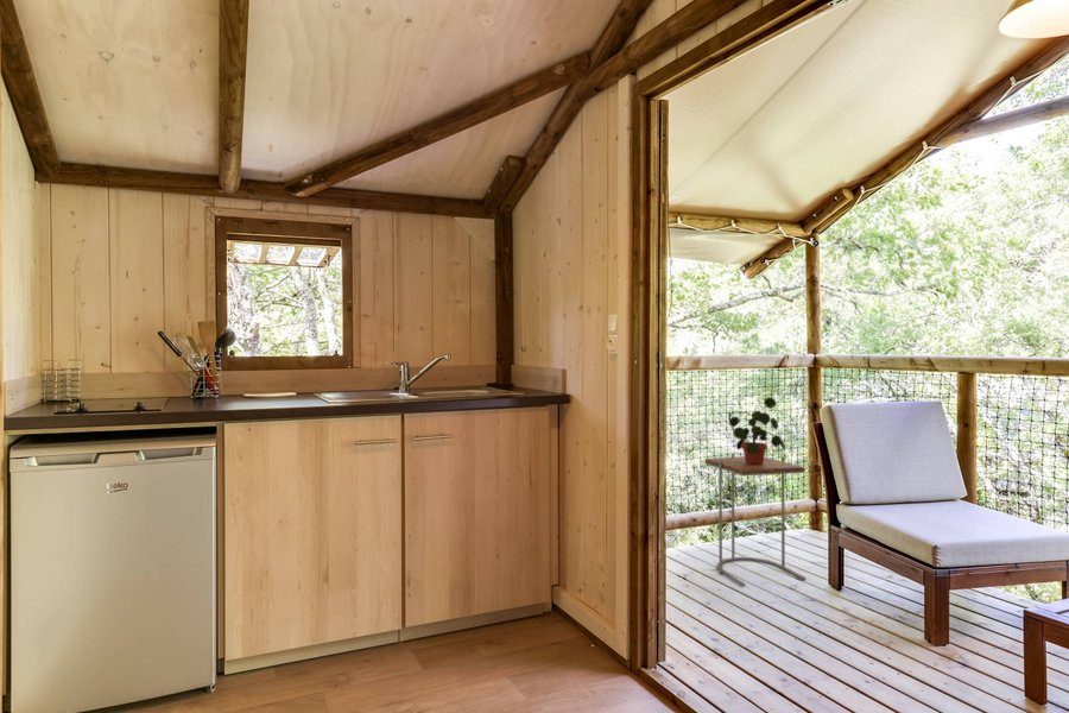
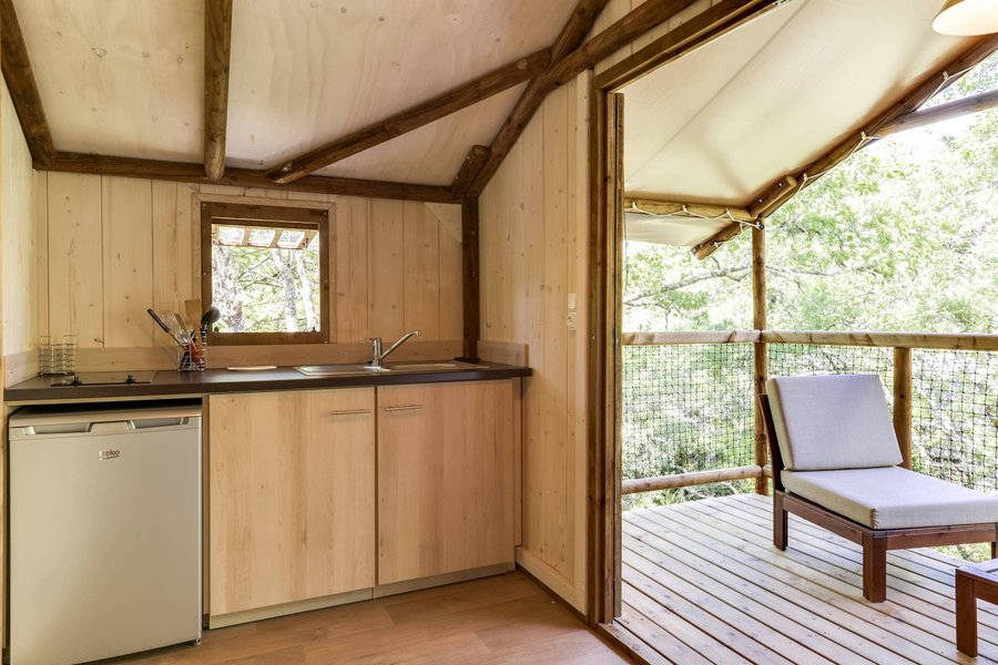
- side table [704,453,807,587]
- potted plant [727,397,786,465]
